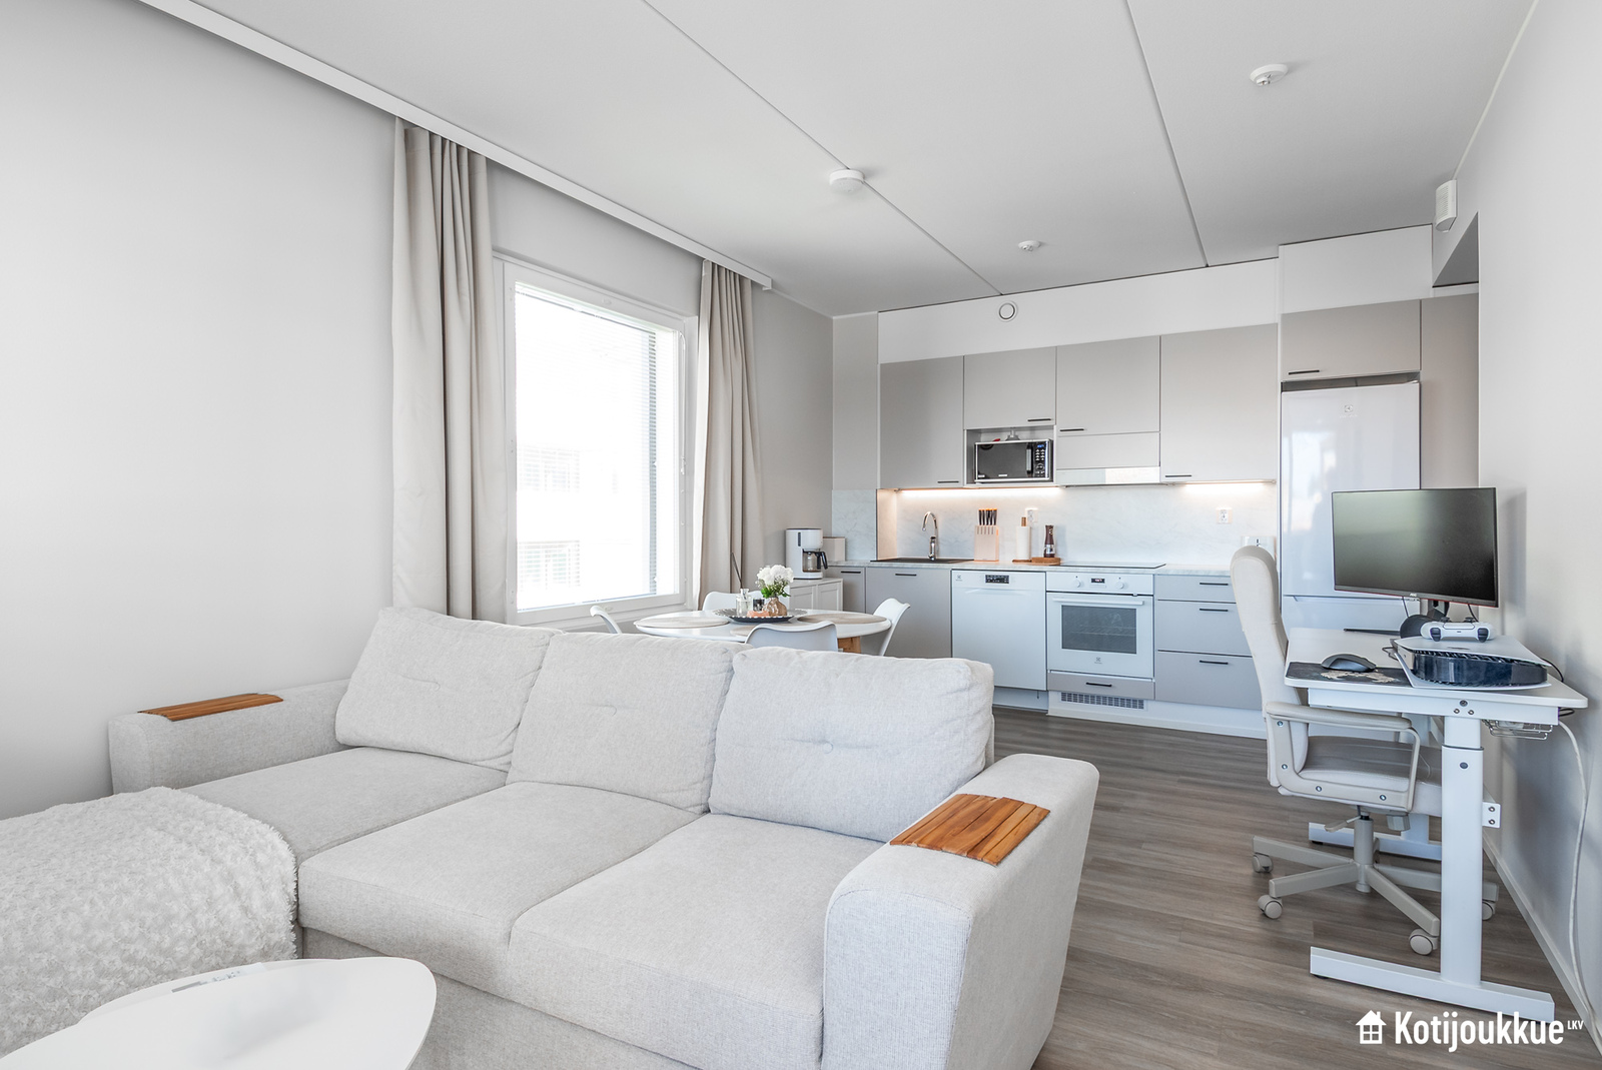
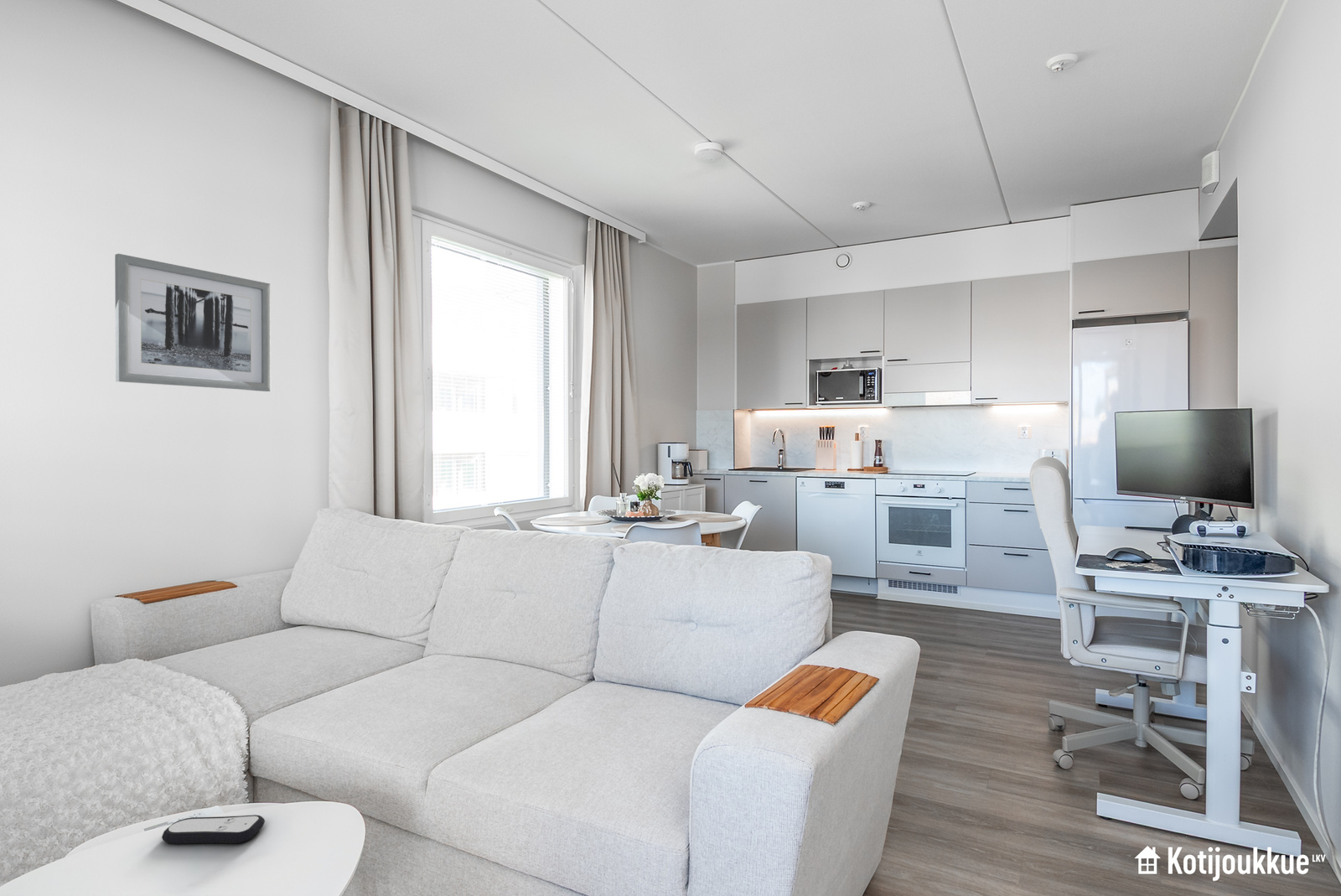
+ remote control [161,814,266,845]
+ wall art [114,253,272,392]
